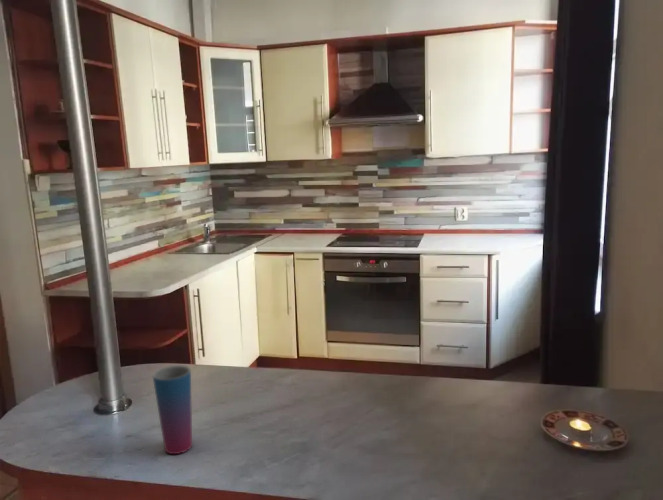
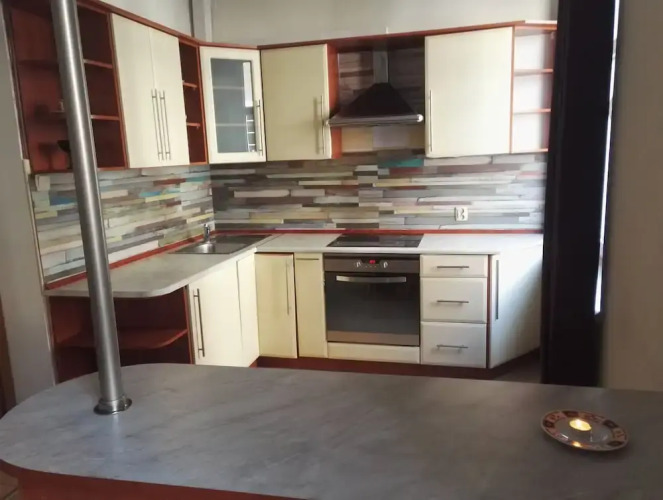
- cup [152,364,193,455]
